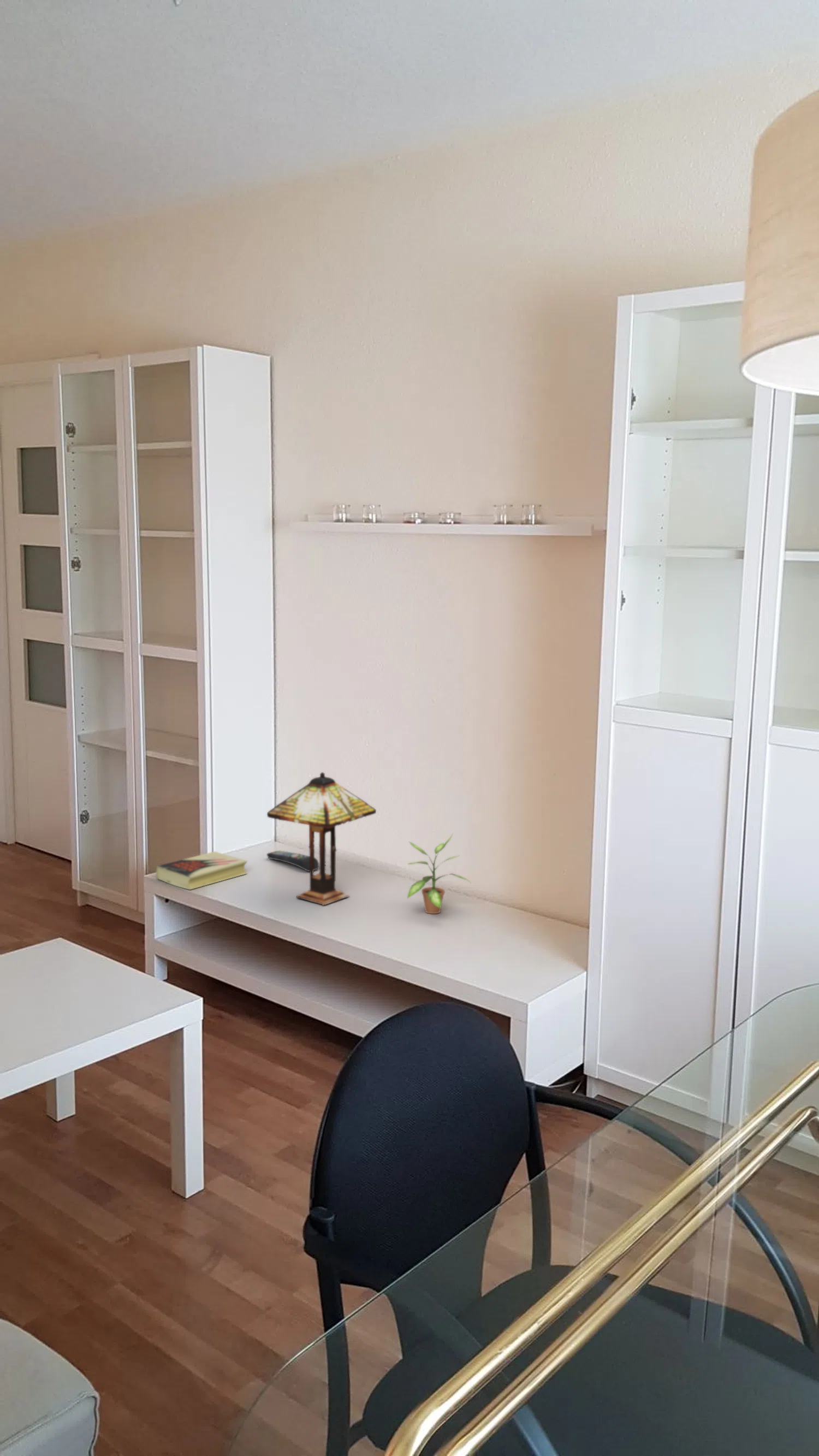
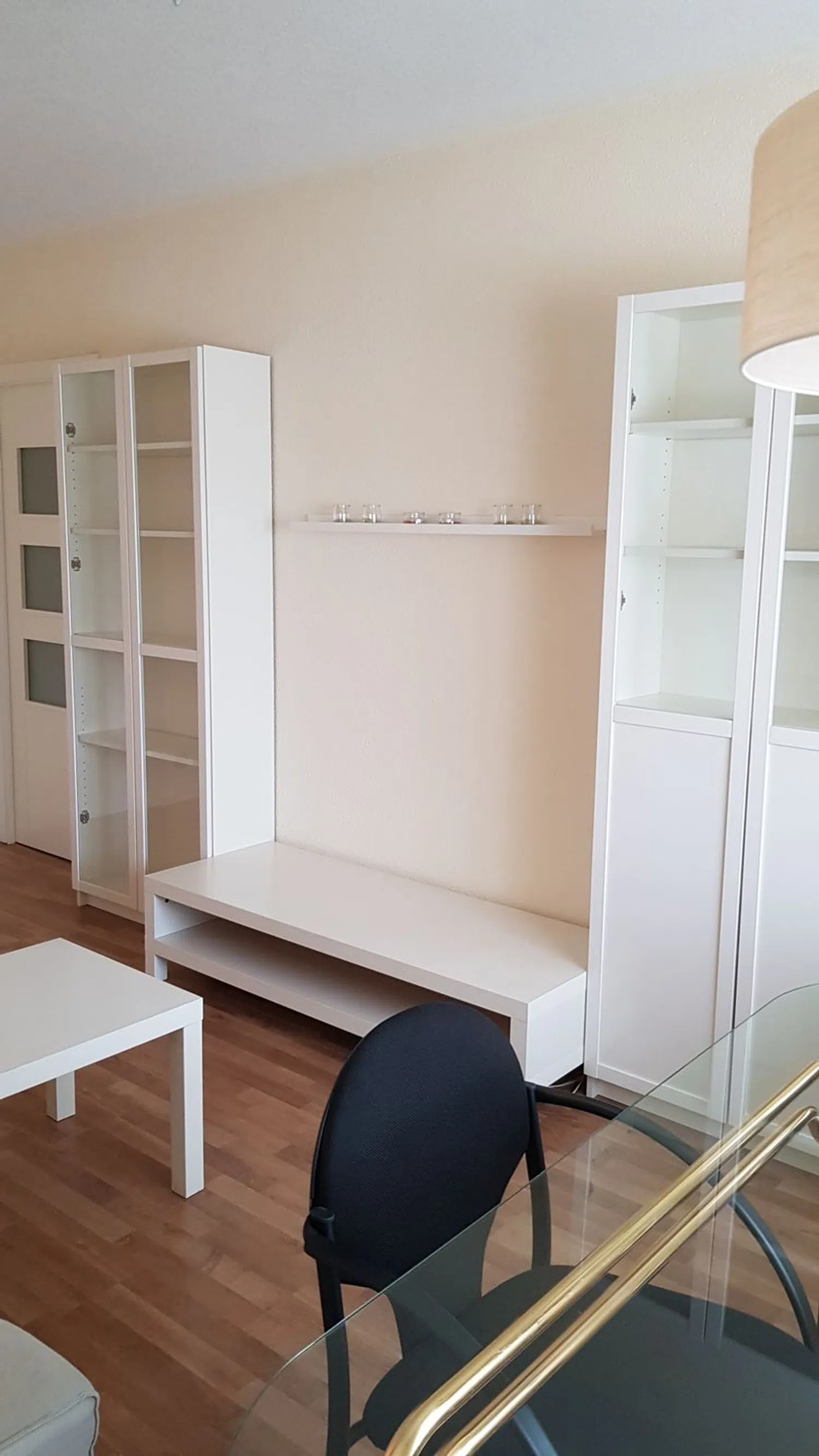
- potted plant [407,833,471,914]
- remote control [266,850,319,872]
- table lamp [266,772,377,906]
- book [156,851,248,890]
